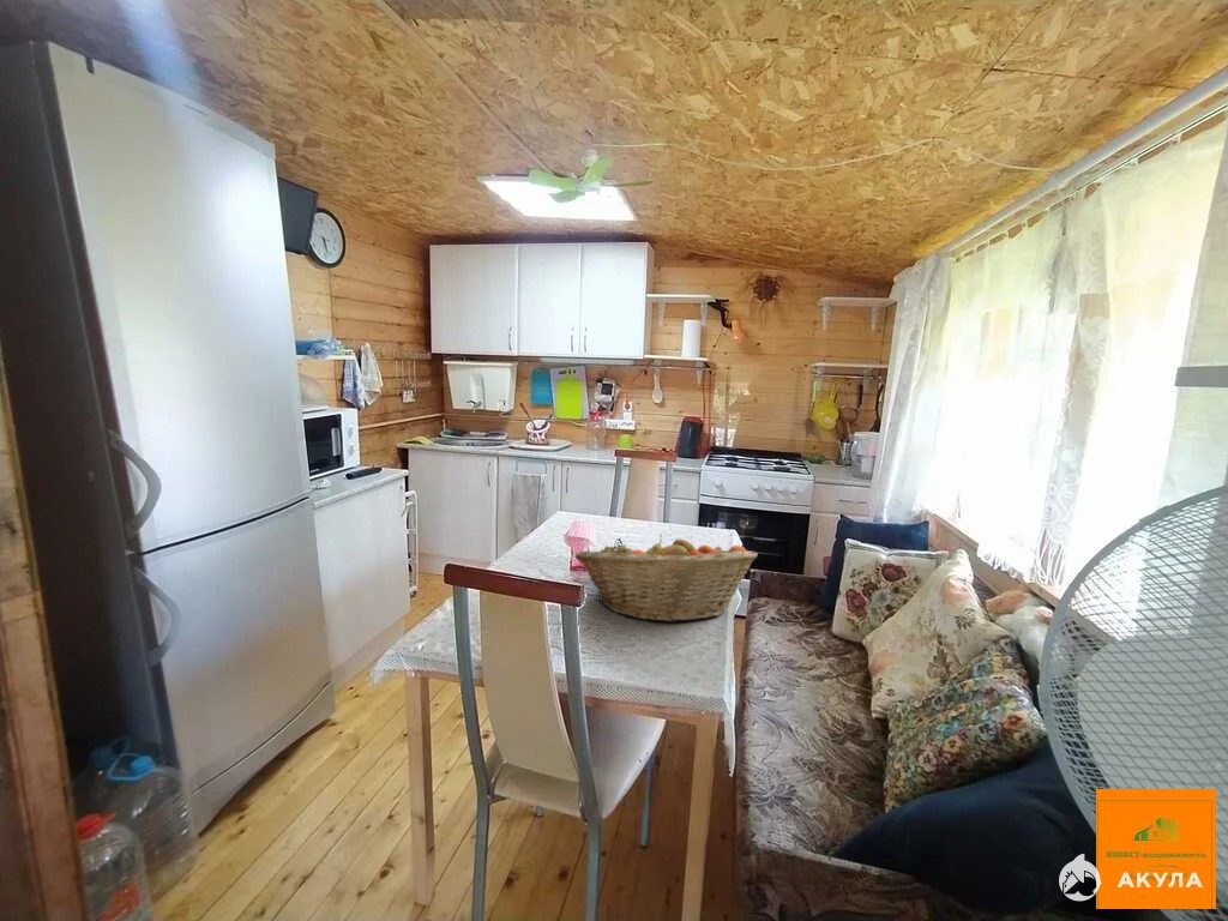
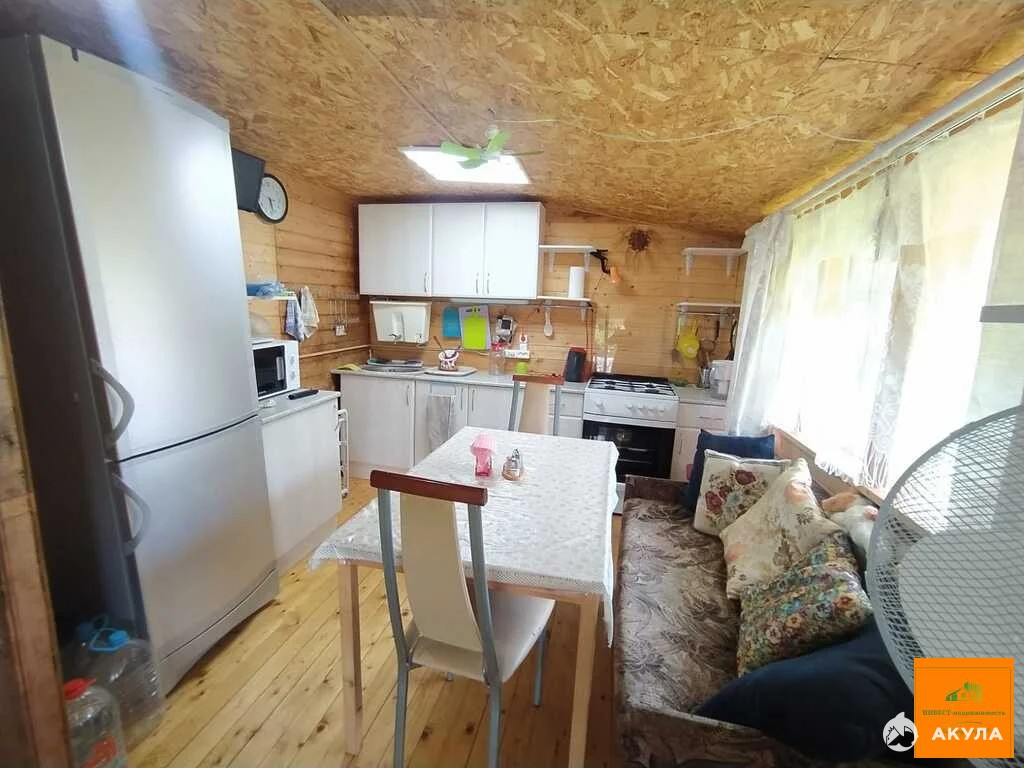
- fruit basket [573,532,759,624]
